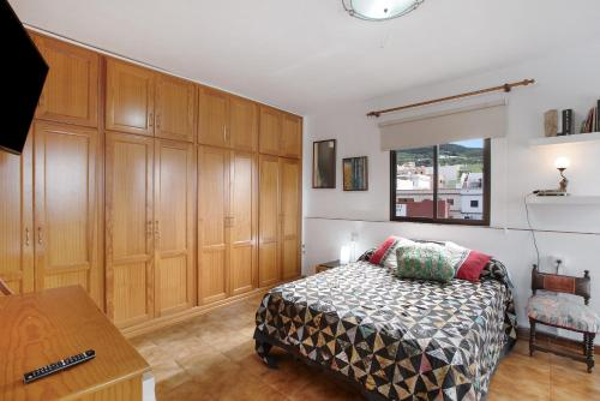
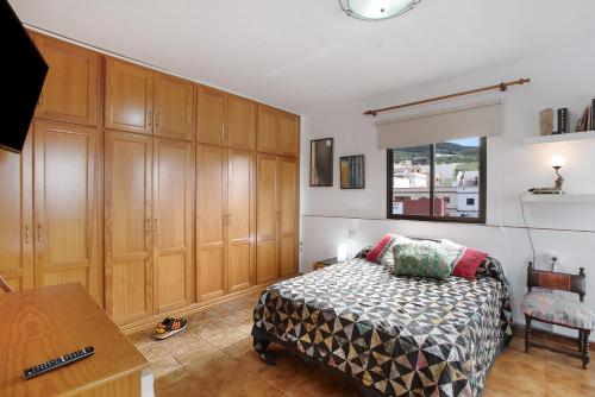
+ shoe [155,315,188,340]
